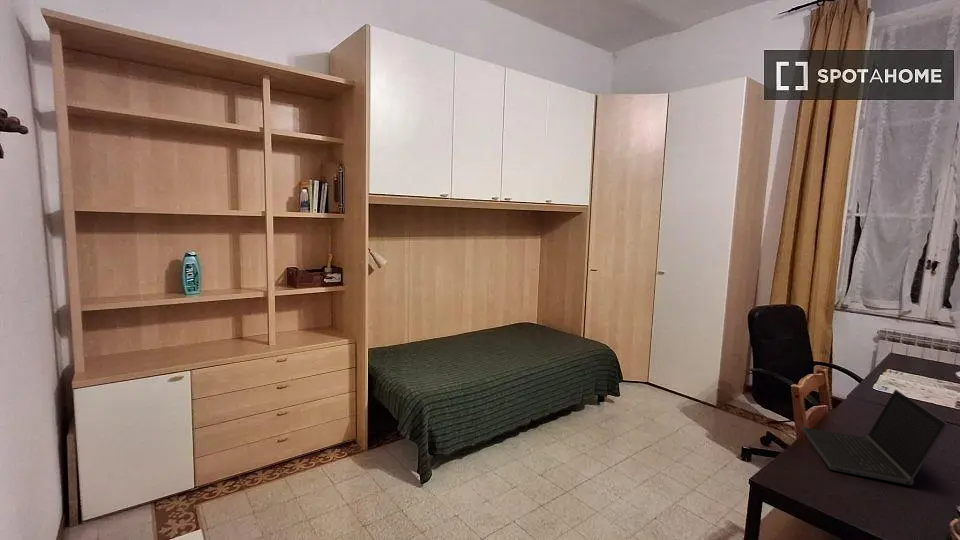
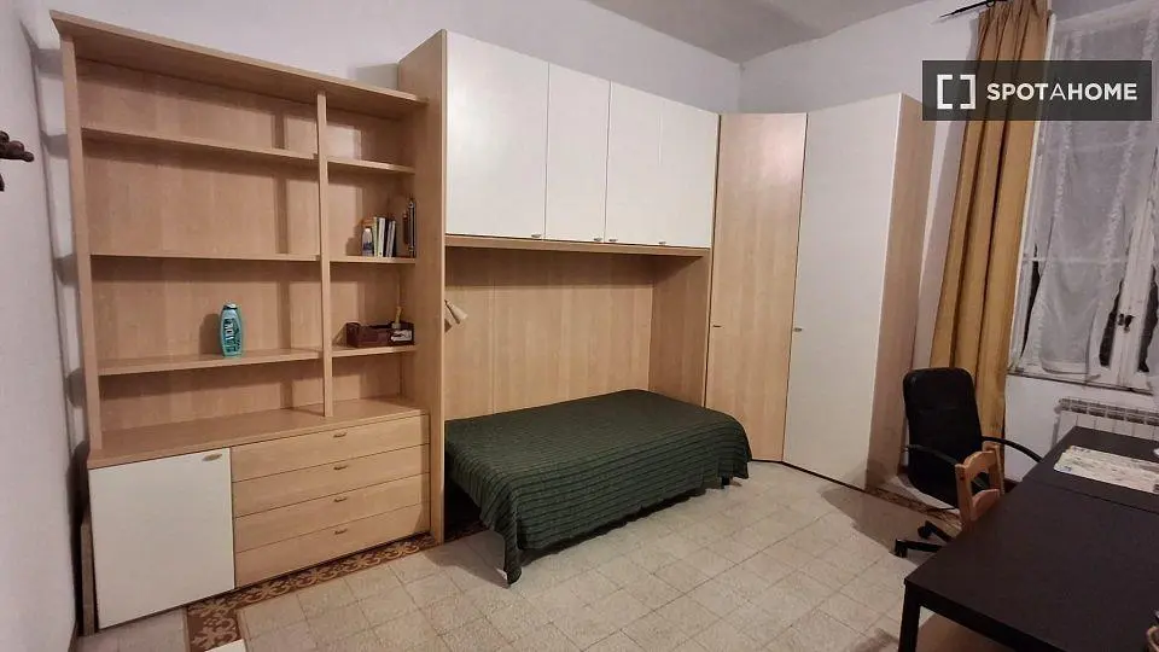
- laptop computer [801,388,949,486]
